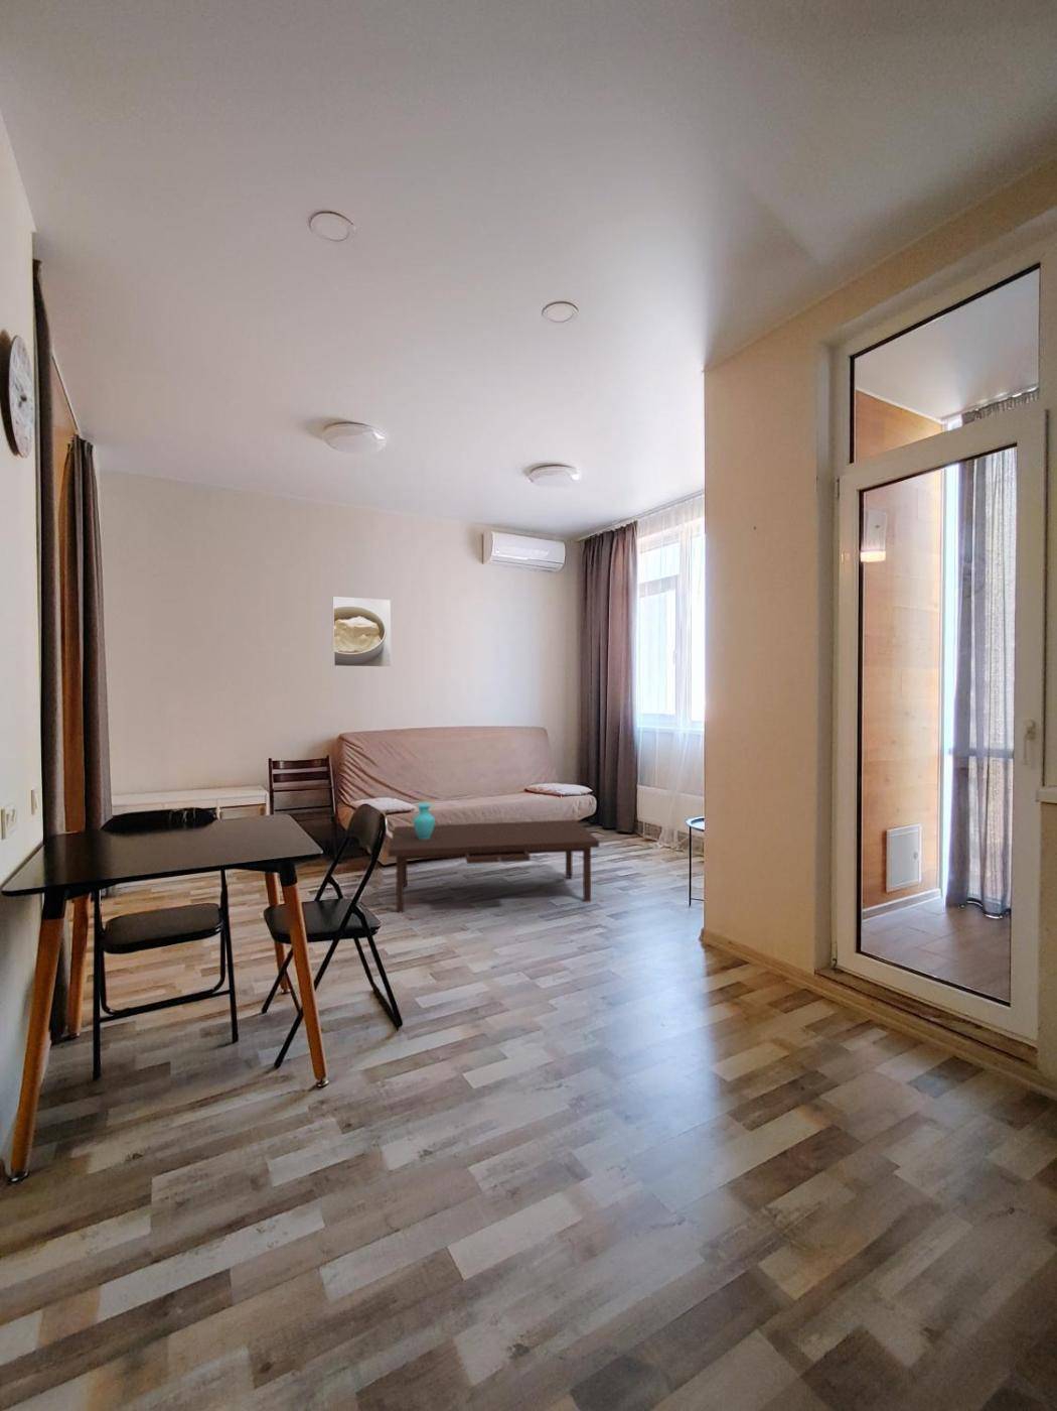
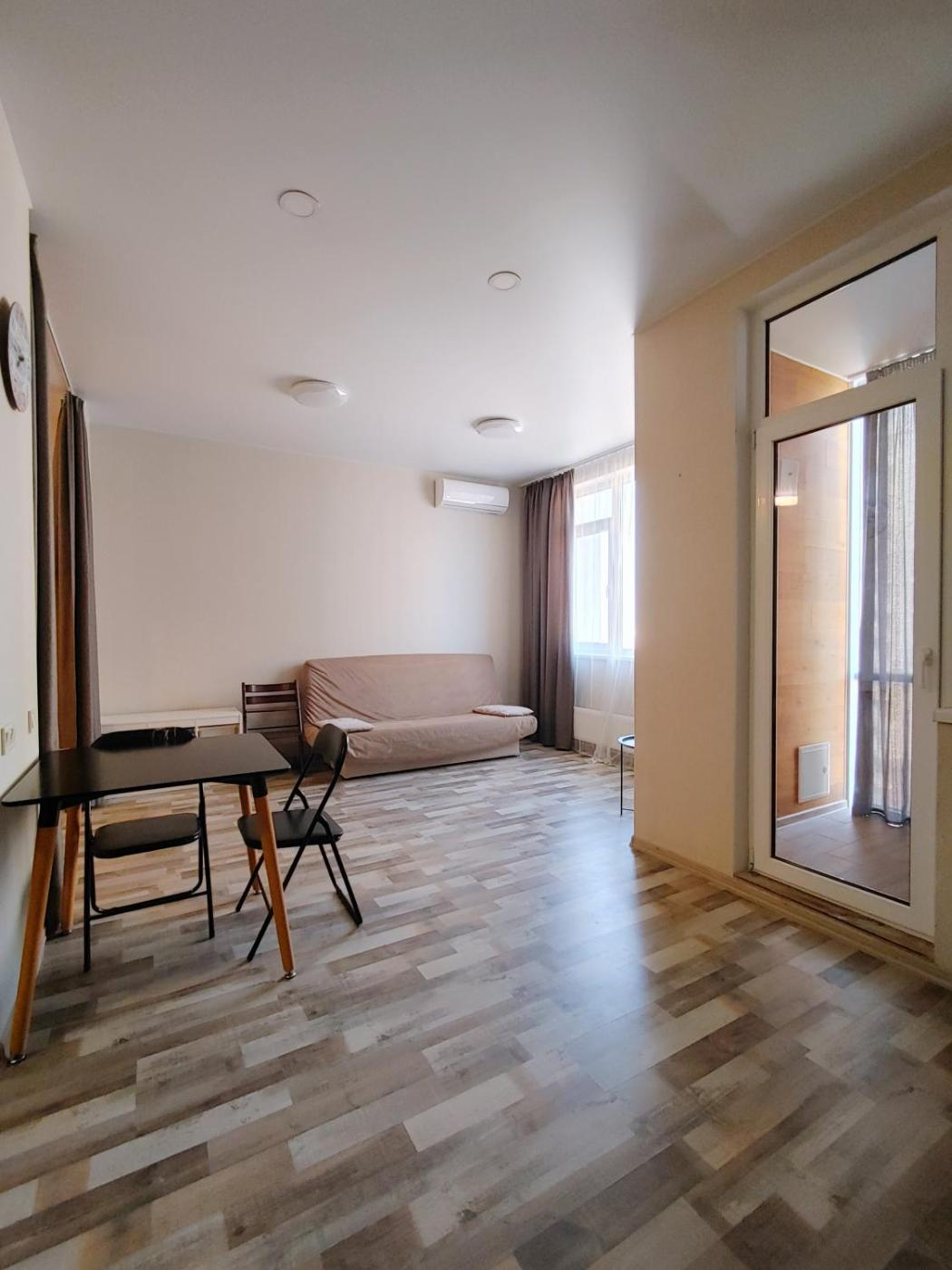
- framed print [331,596,392,668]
- coffee table [387,802,600,914]
